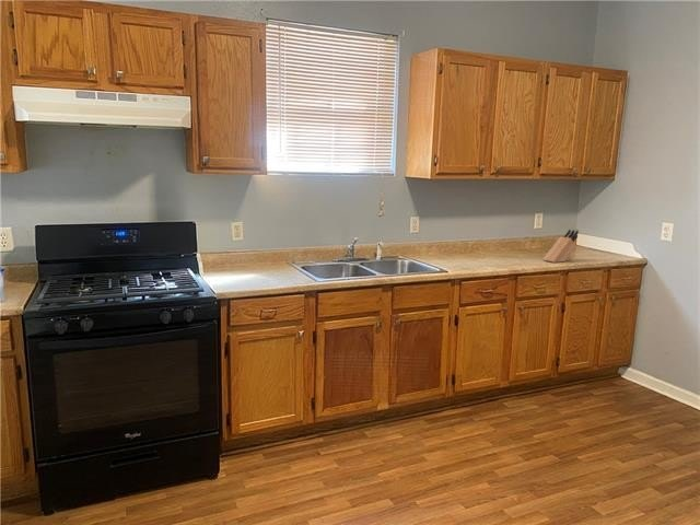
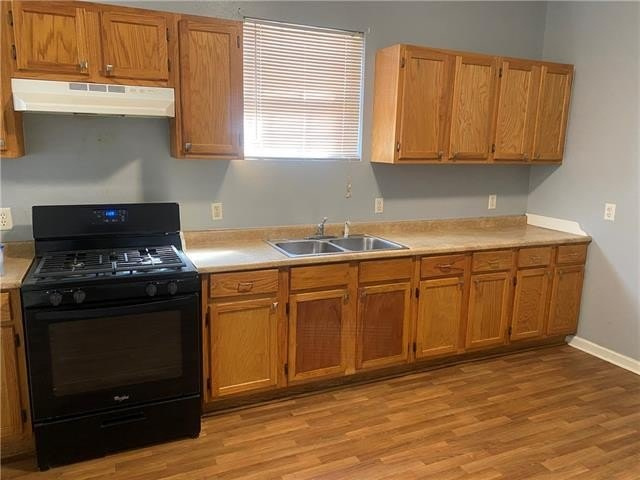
- knife block [541,229,580,264]
